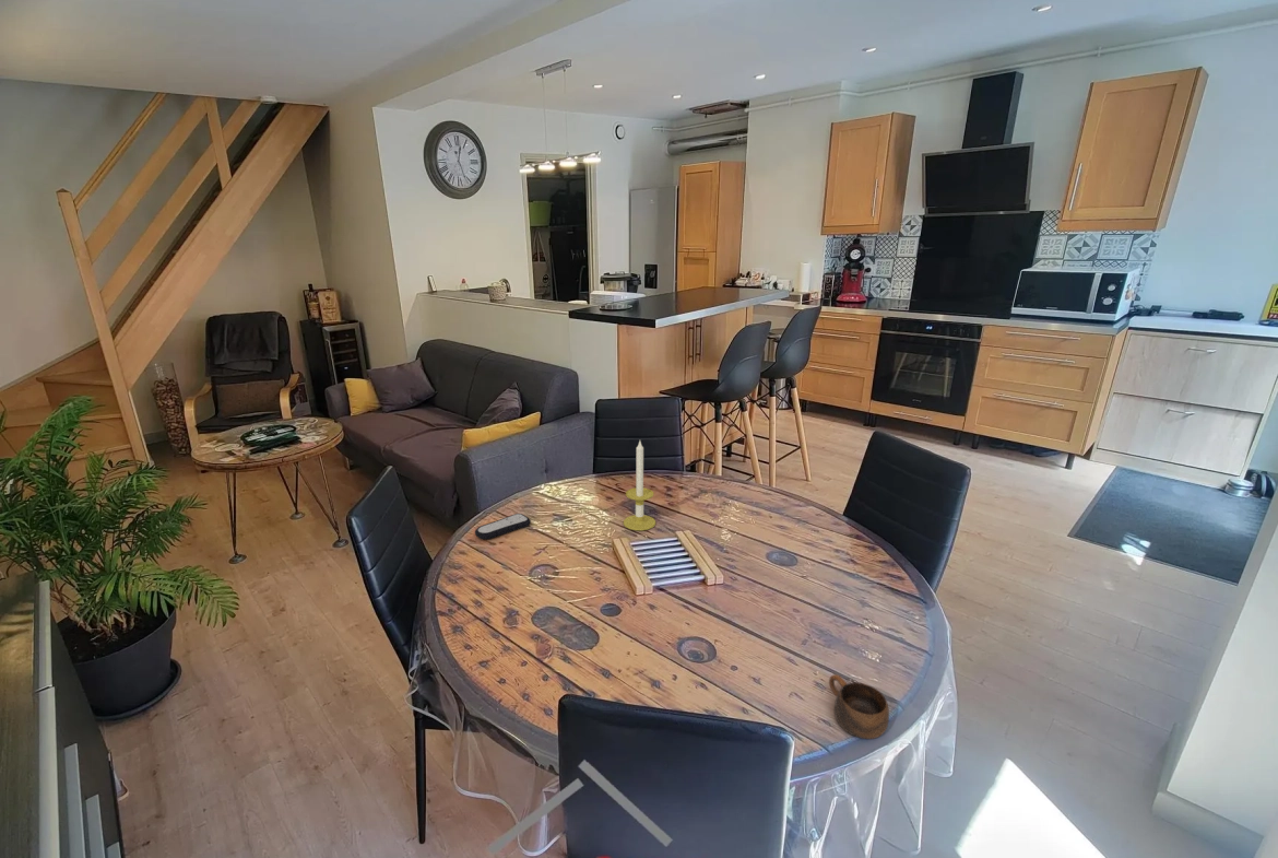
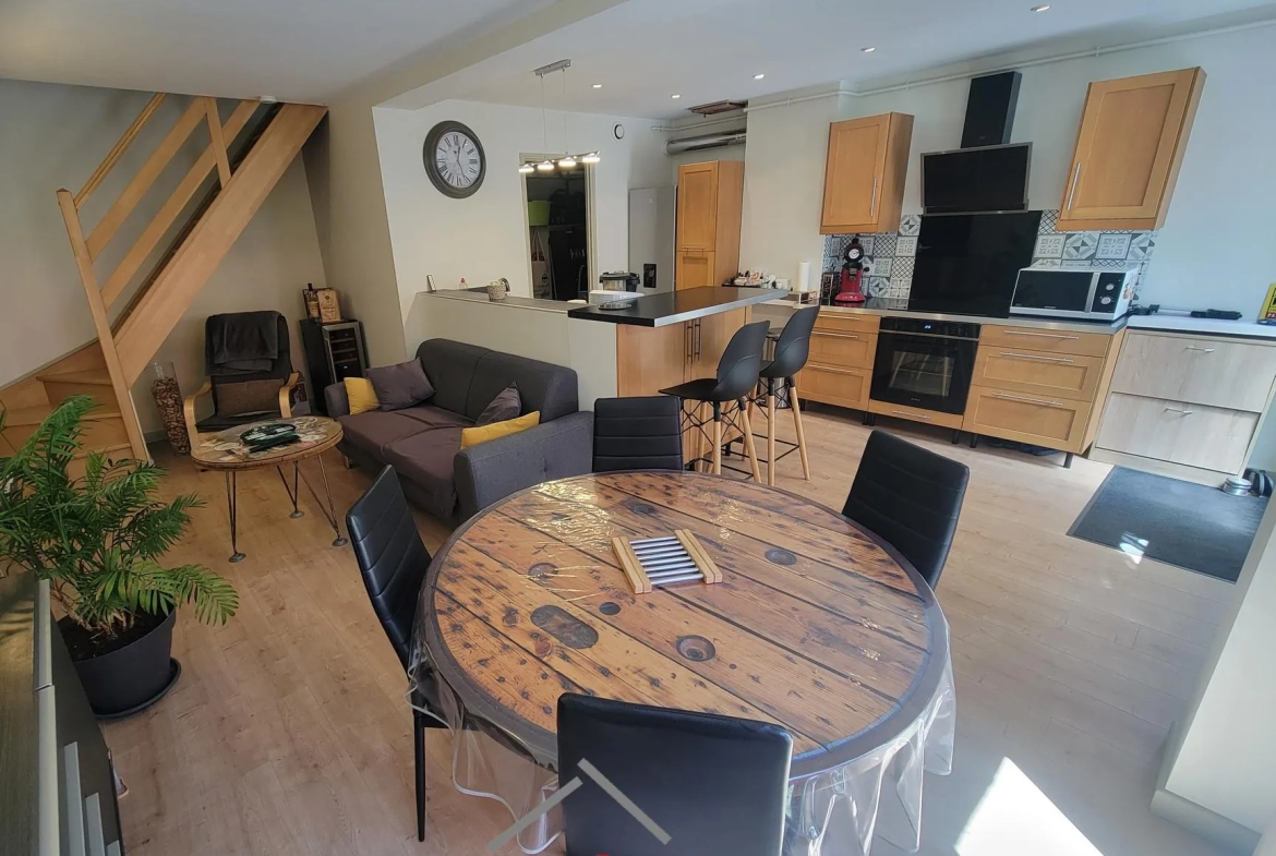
- candle [623,440,656,531]
- cup [828,673,890,740]
- remote control [474,513,532,540]
